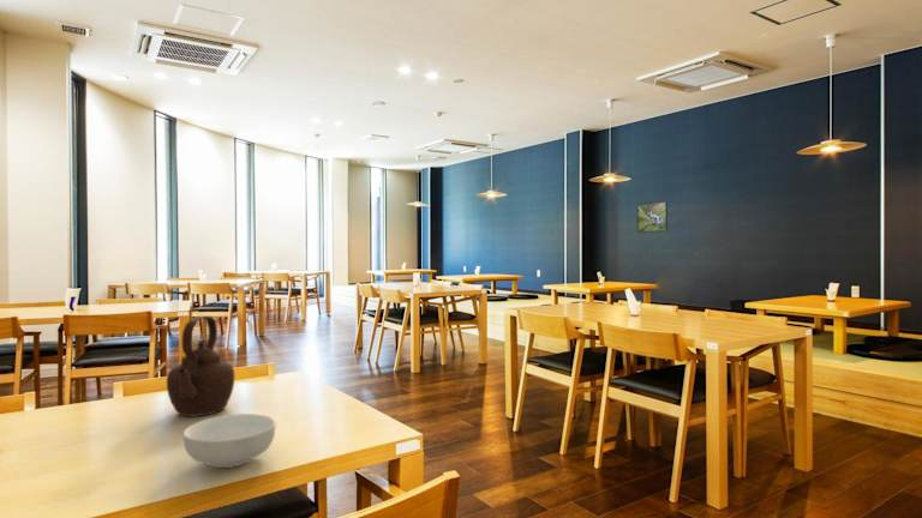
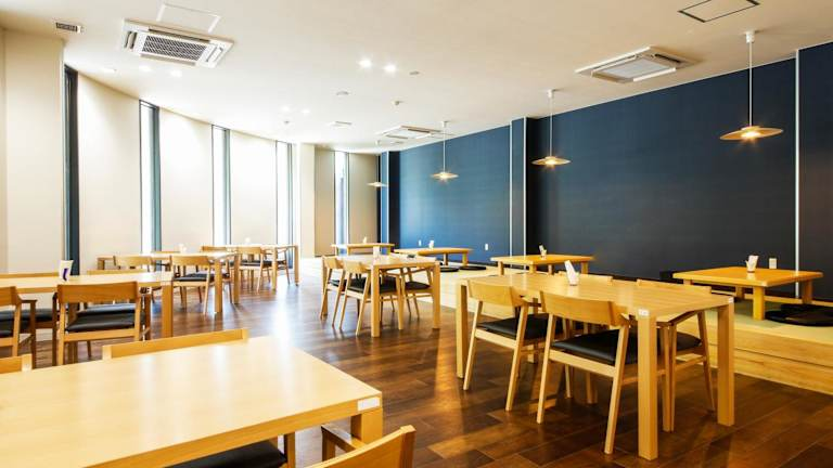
- cereal bowl [182,412,276,469]
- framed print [636,200,669,234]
- teapot [166,315,235,417]
